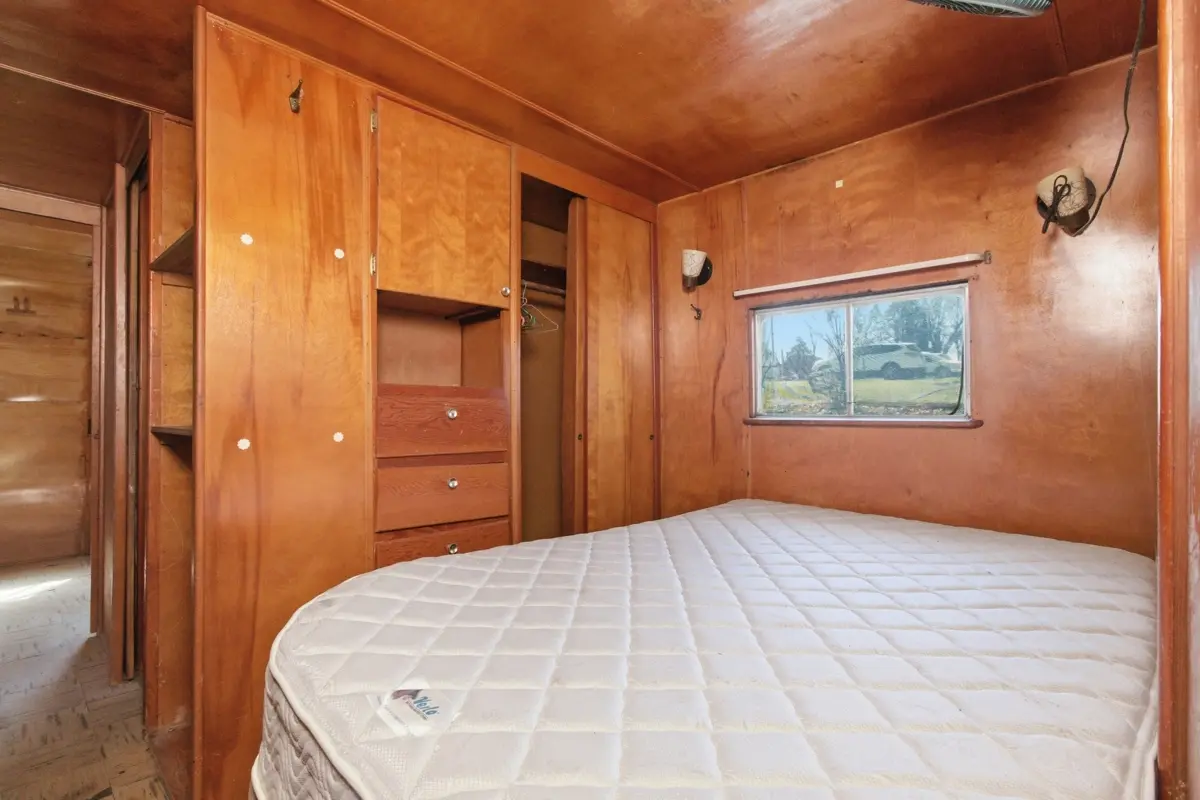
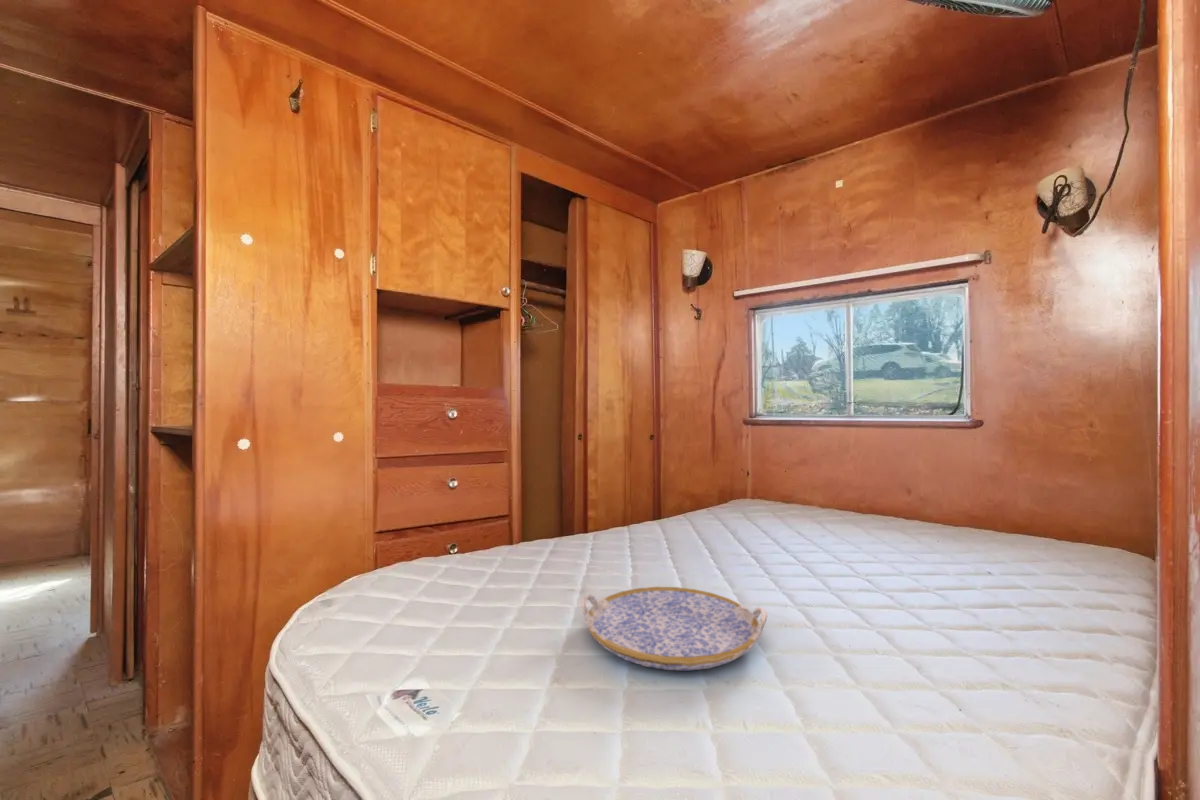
+ serving tray [580,586,768,672]
